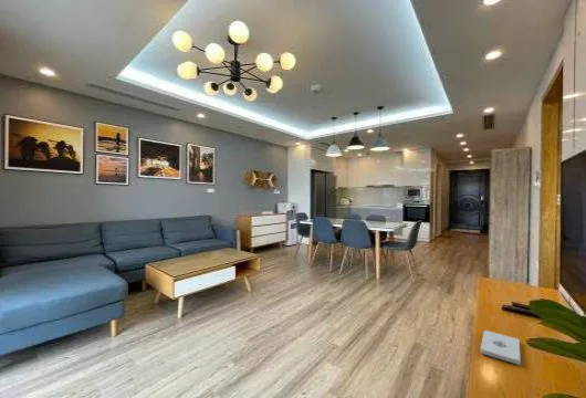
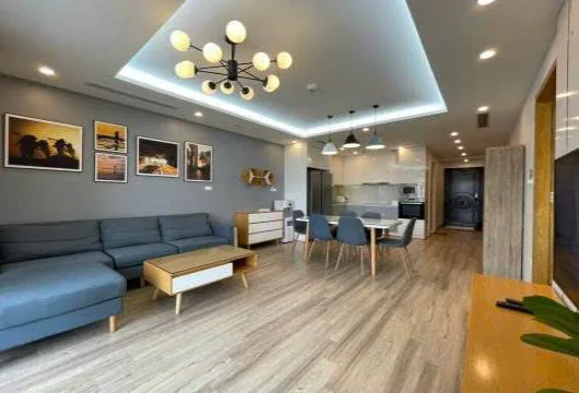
- notepad [480,329,522,366]
